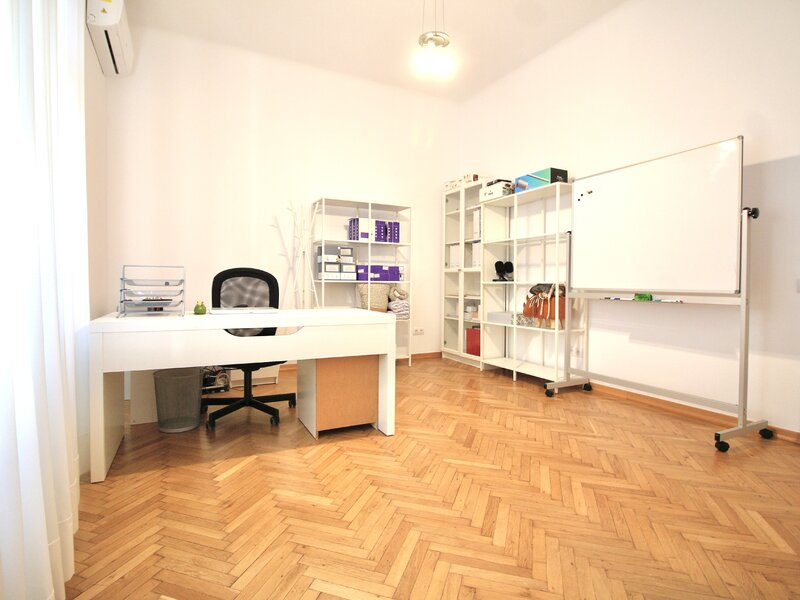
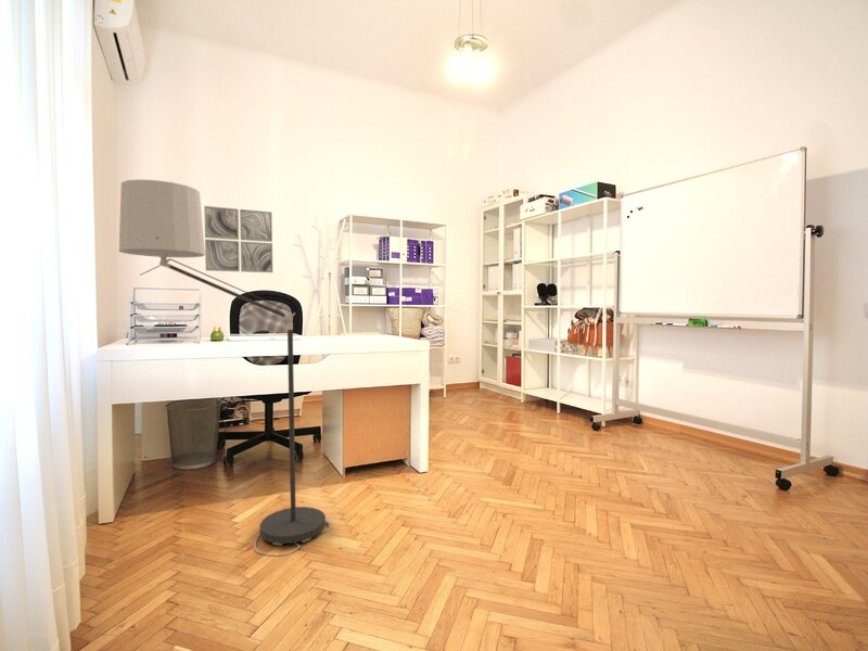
+ floor lamp [118,178,332,556]
+ wall art [203,205,273,273]
